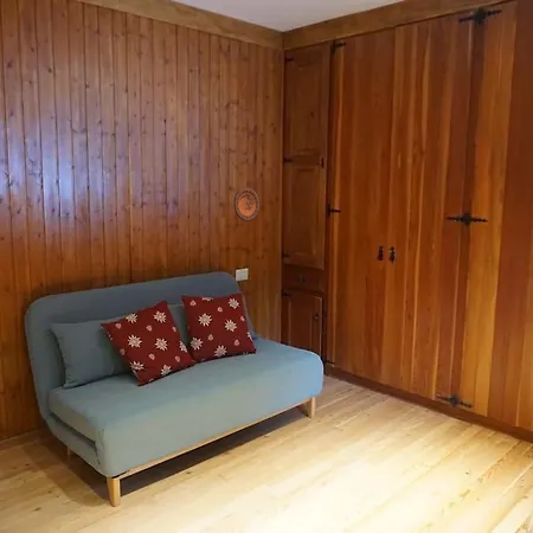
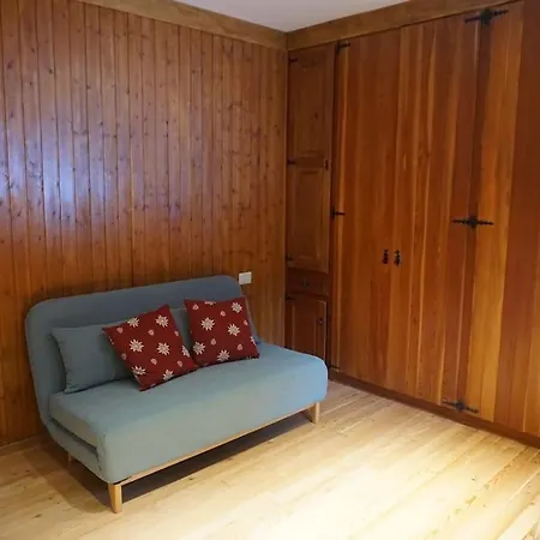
- decorative plate [233,186,261,223]
